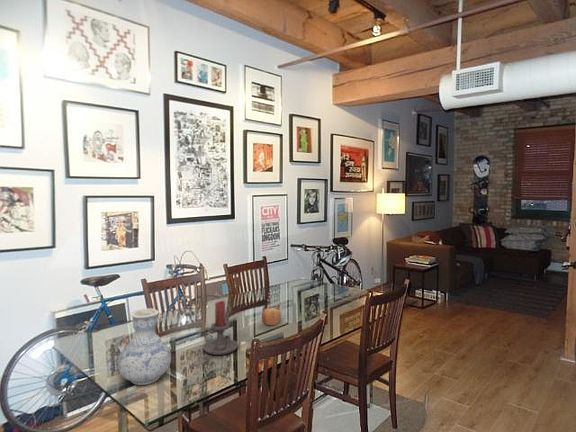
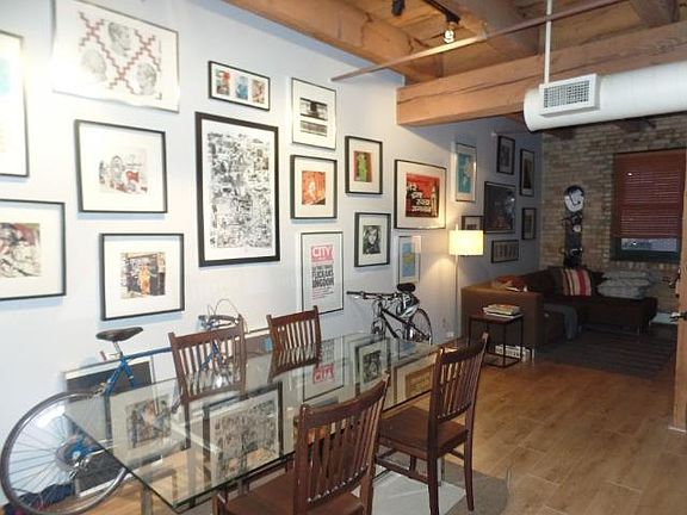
- vase [117,307,172,386]
- apple [261,307,282,327]
- candle holder [202,300,239,356]
